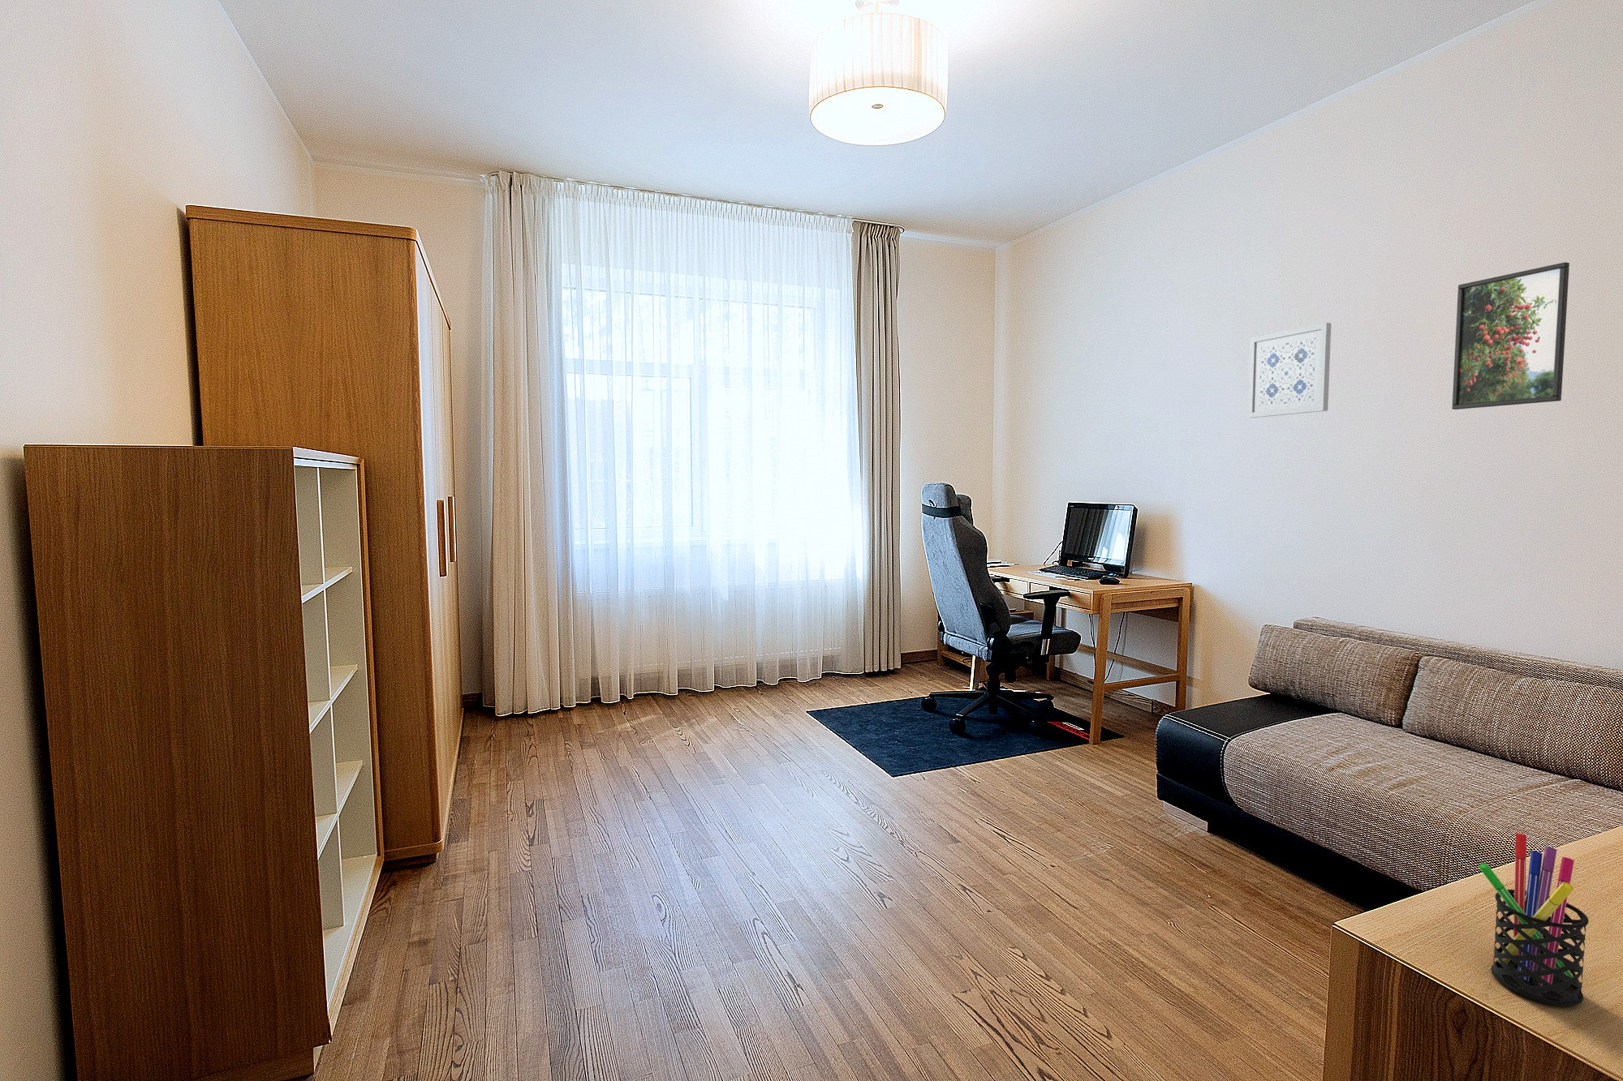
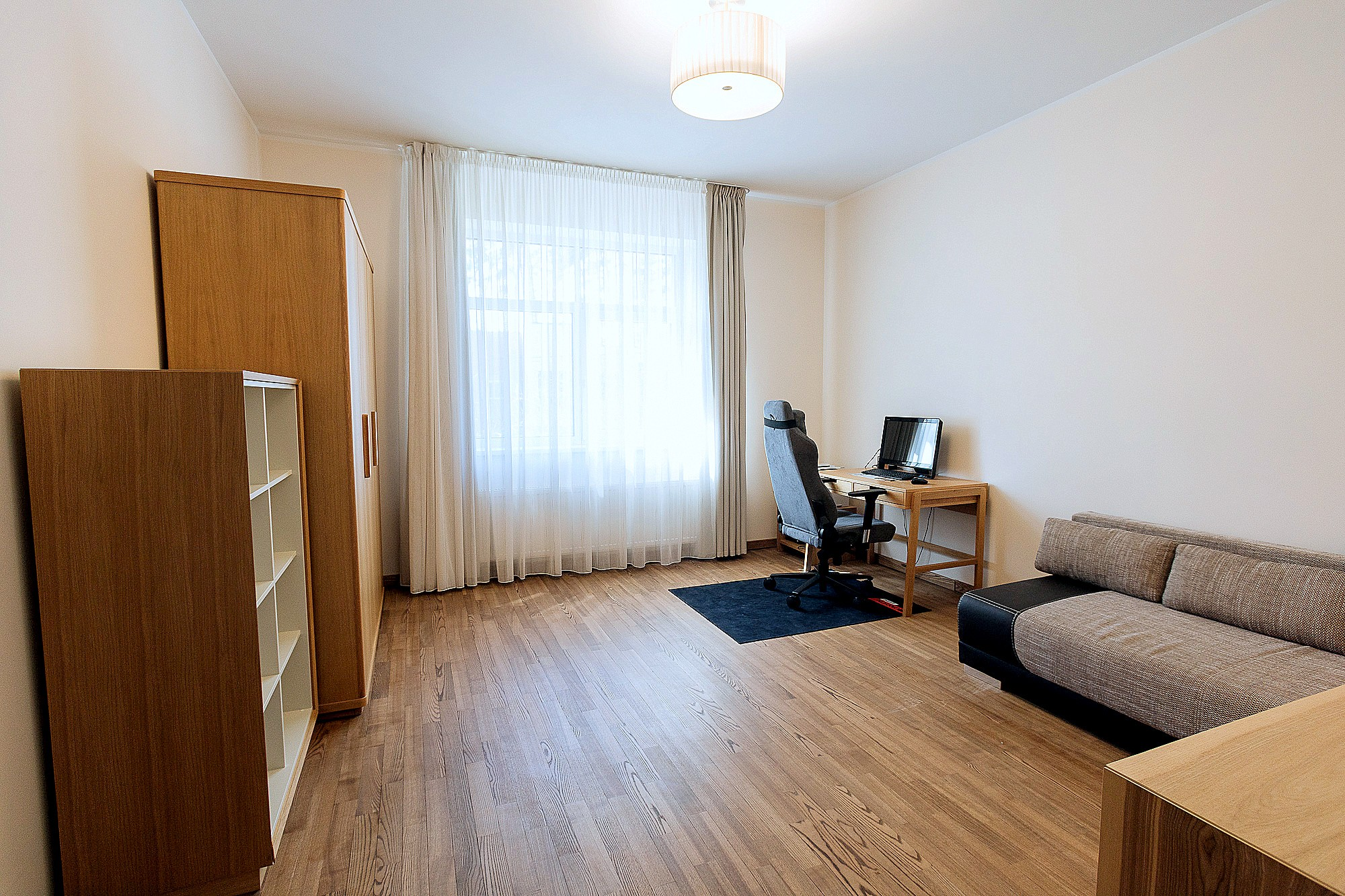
- pen holder [1478,832,1589,1006]
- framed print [1450,261,1570,410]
- wall art [1248,322,1332,419]
